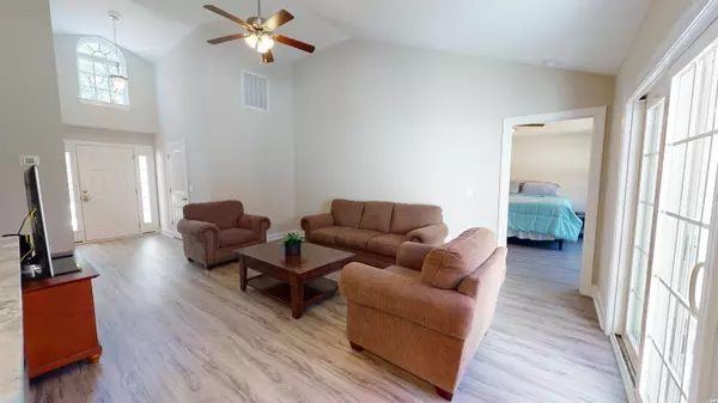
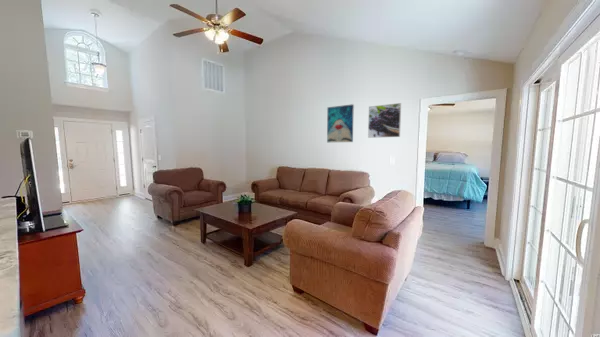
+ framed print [367,102,402,139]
+ wall art [326,103,355,143]
